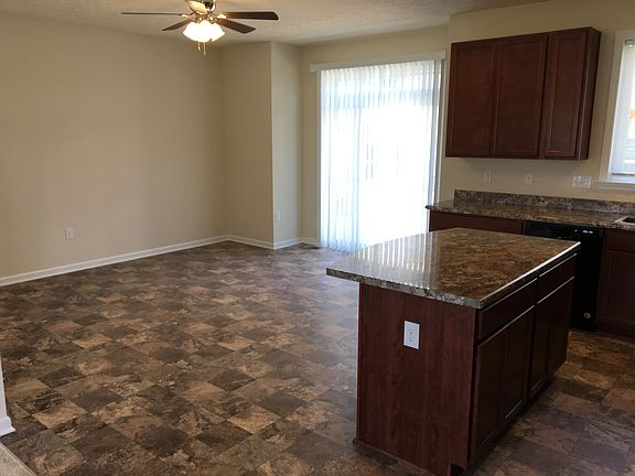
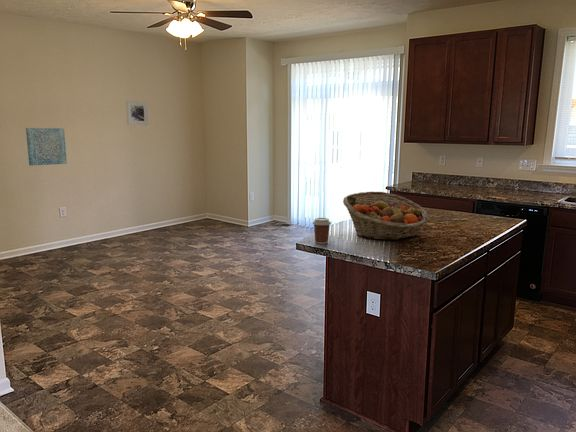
+ coffee cup [312,217,332,245]
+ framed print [125,100,149,126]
+ fruit basket [342,191,429,241]
+ wall art [25,127,68,166]
